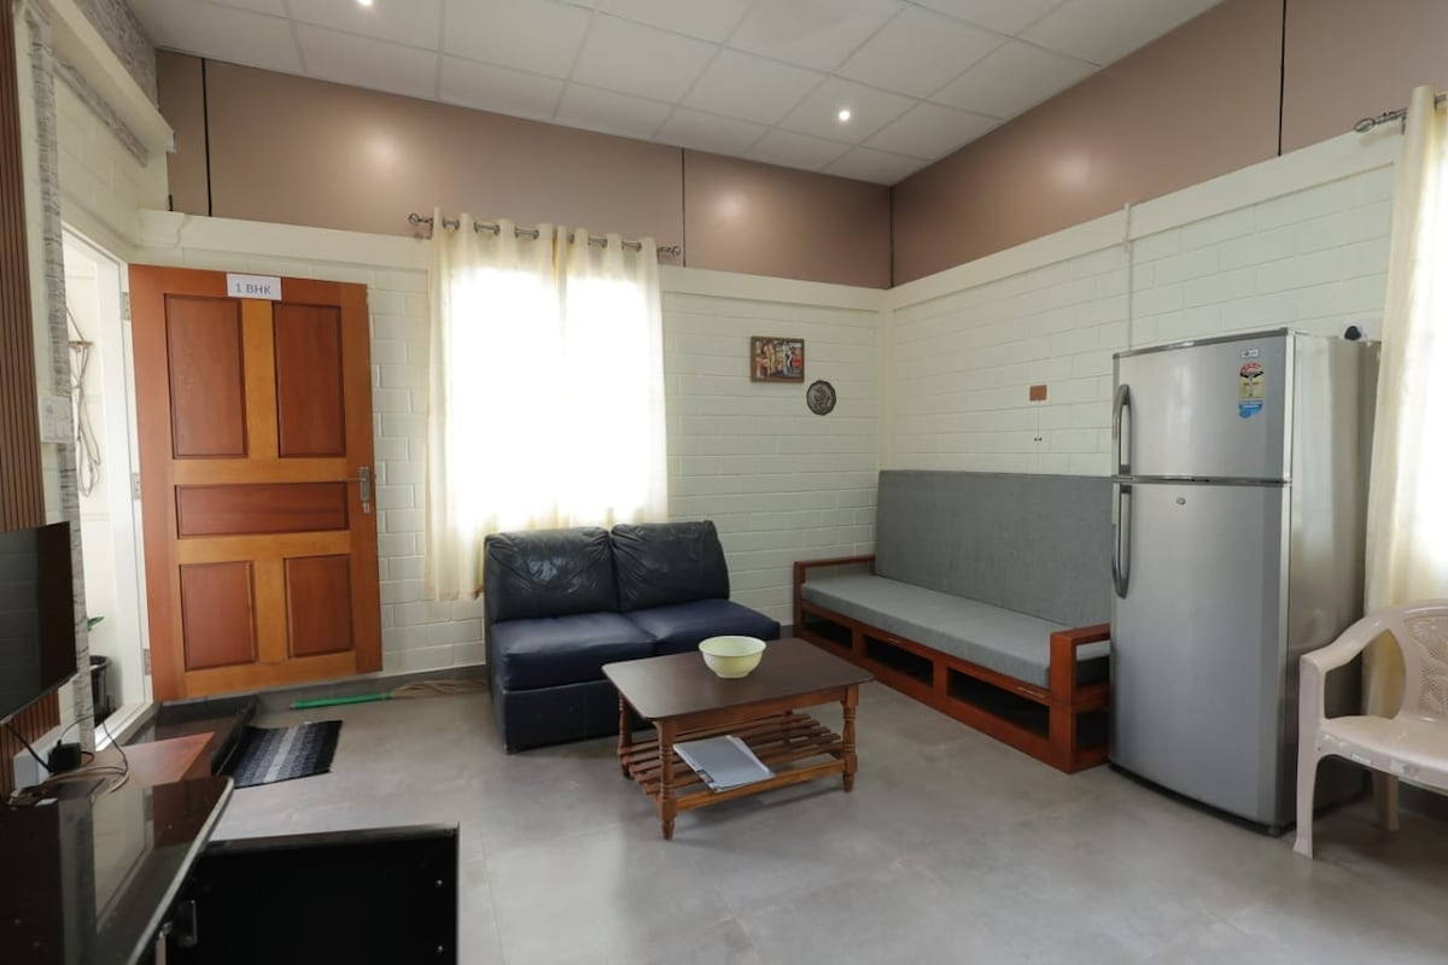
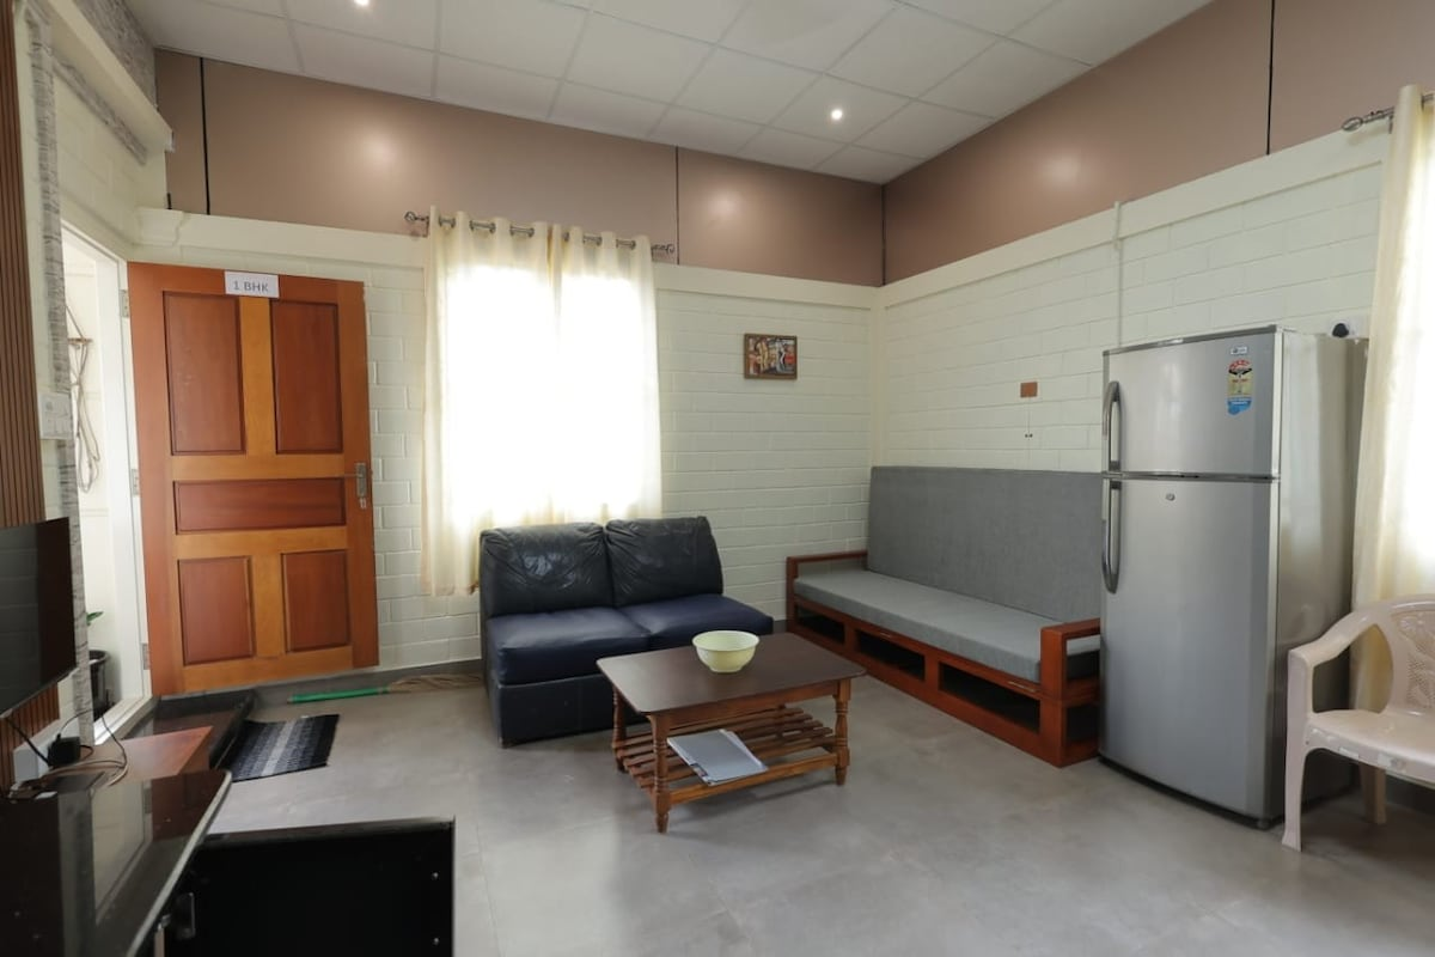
- decorative plate [805,379,837,417]
